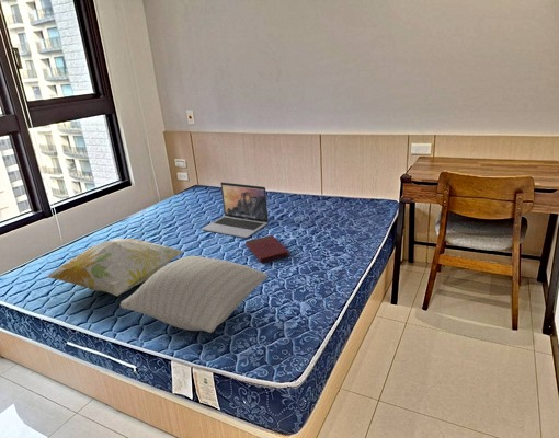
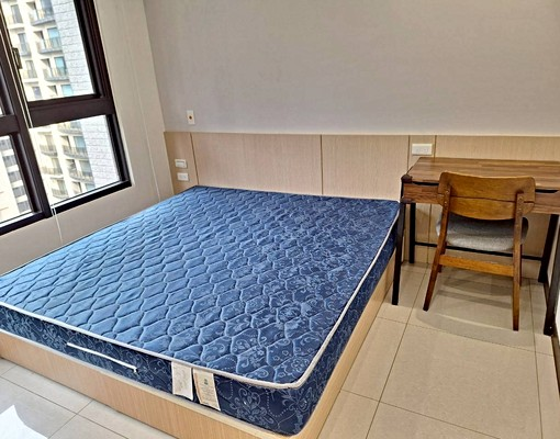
- decorative pillow [45,238,185,297]
- book [244,234,290,264]
- laptop [201,181,270,239]
- pillow [119,255,269,334]
